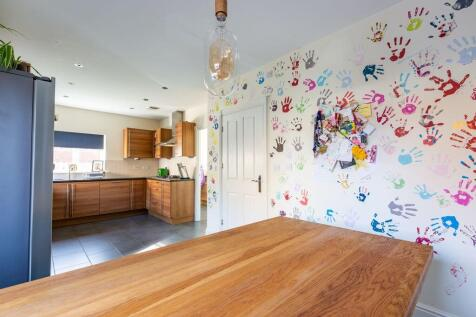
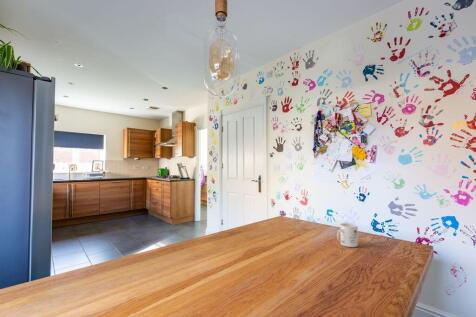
+ mug [336,222,359,248]
